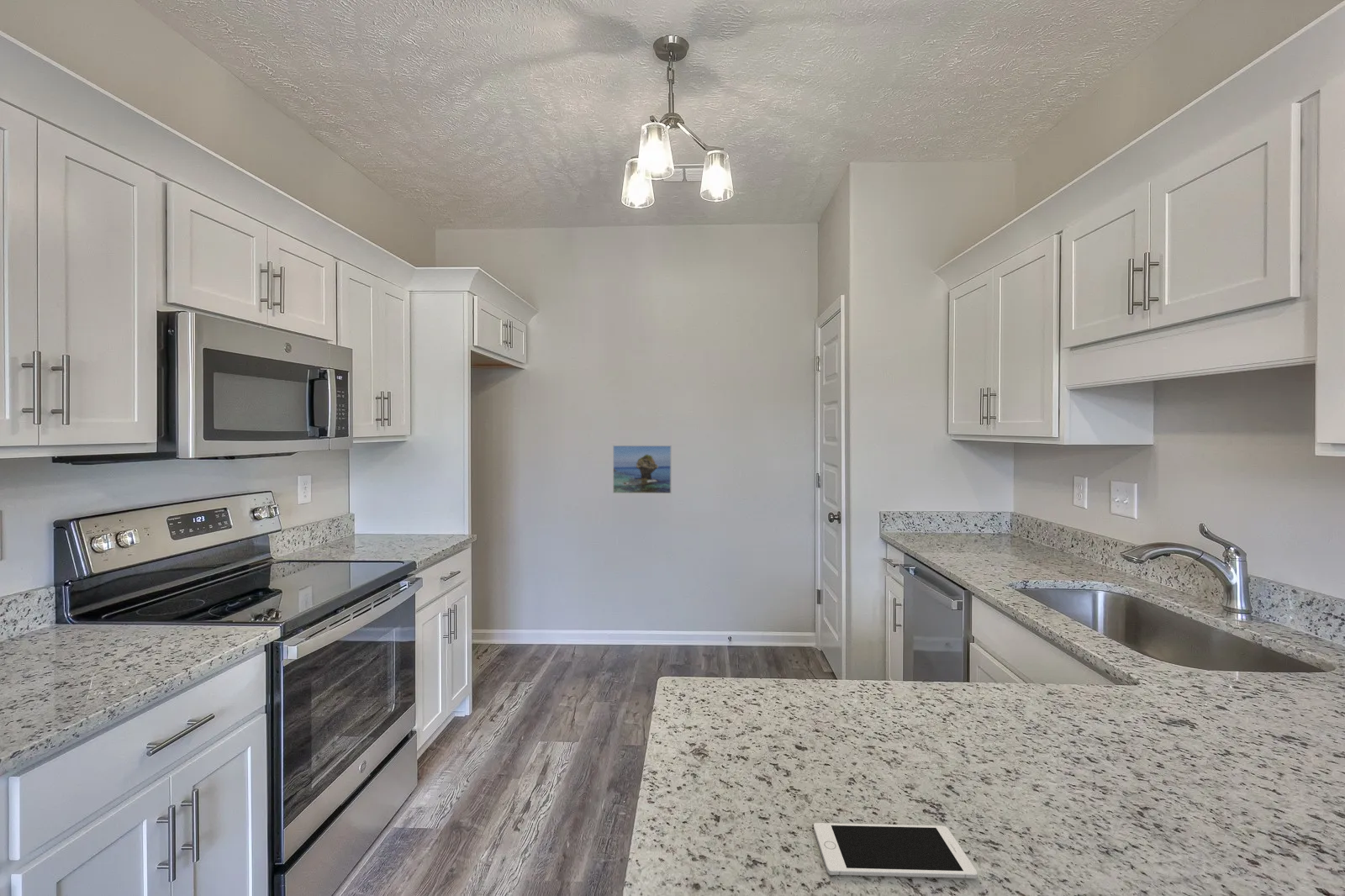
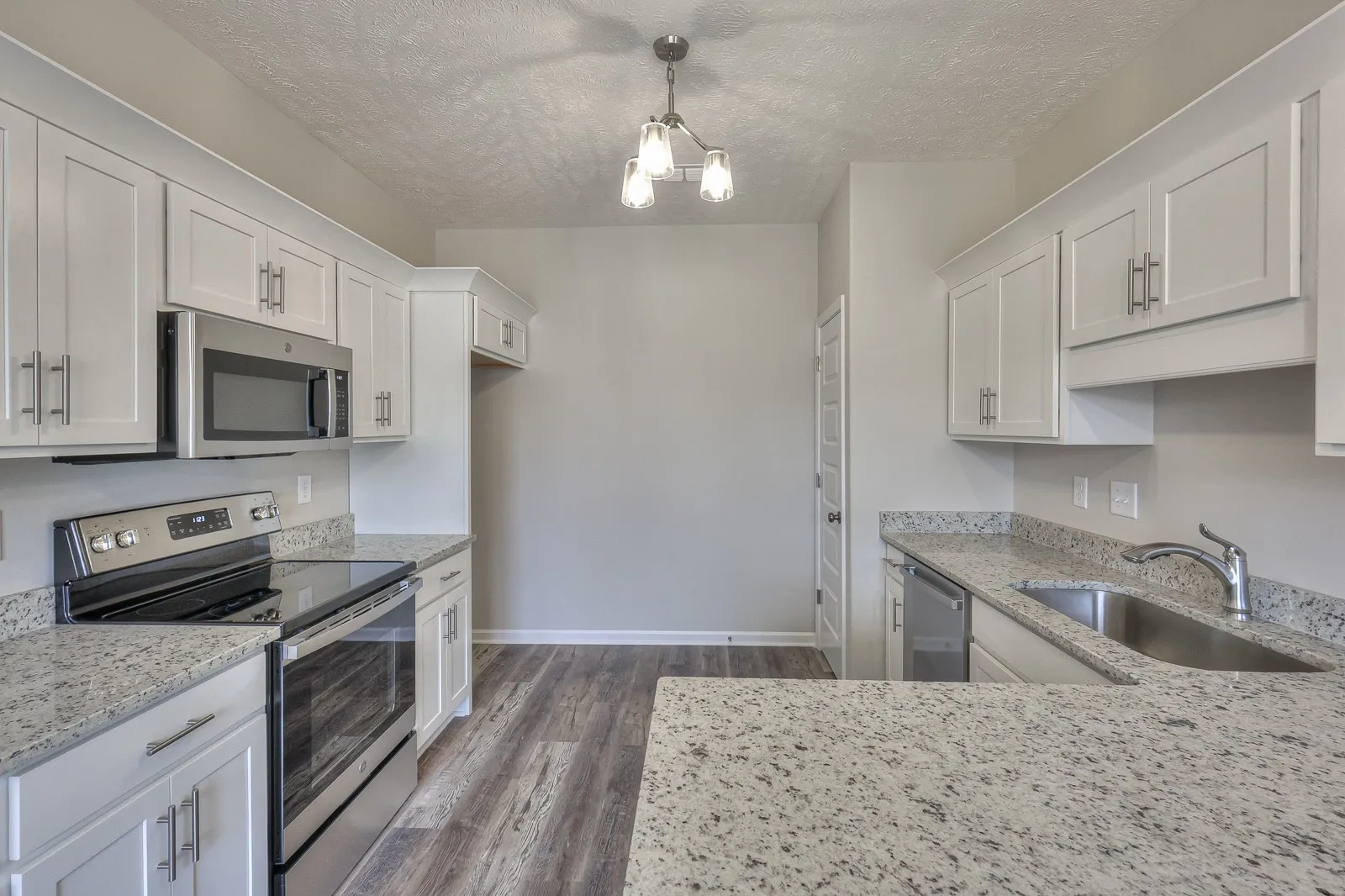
- cell phone [813,822,978,879]
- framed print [612,445,673,494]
